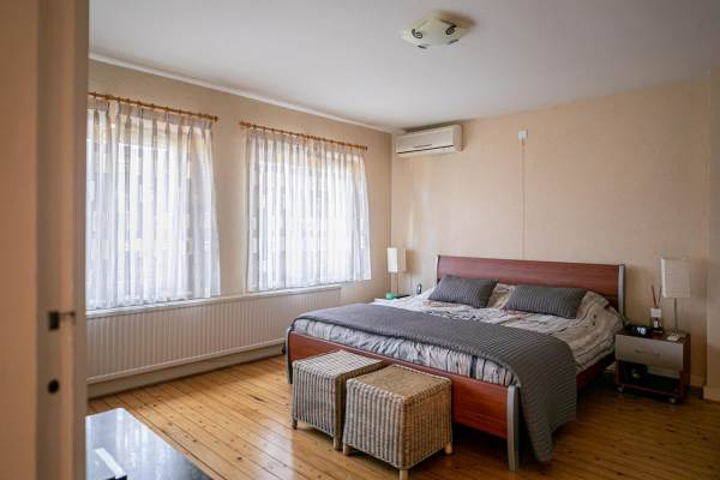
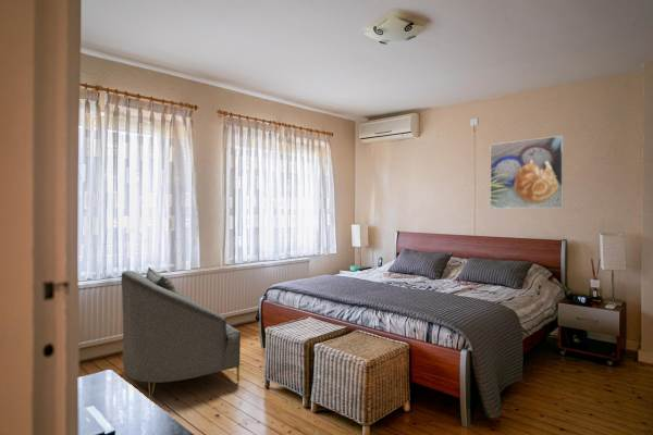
+ armchair [121,266,242,399]
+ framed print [489,135,565,210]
